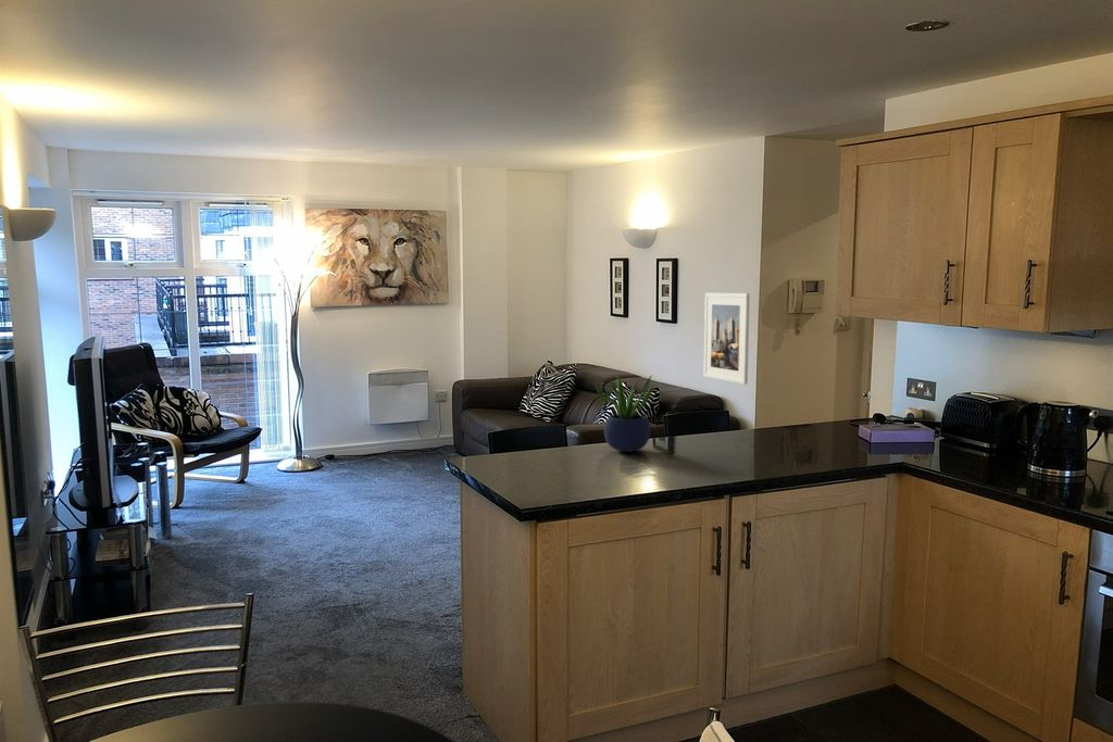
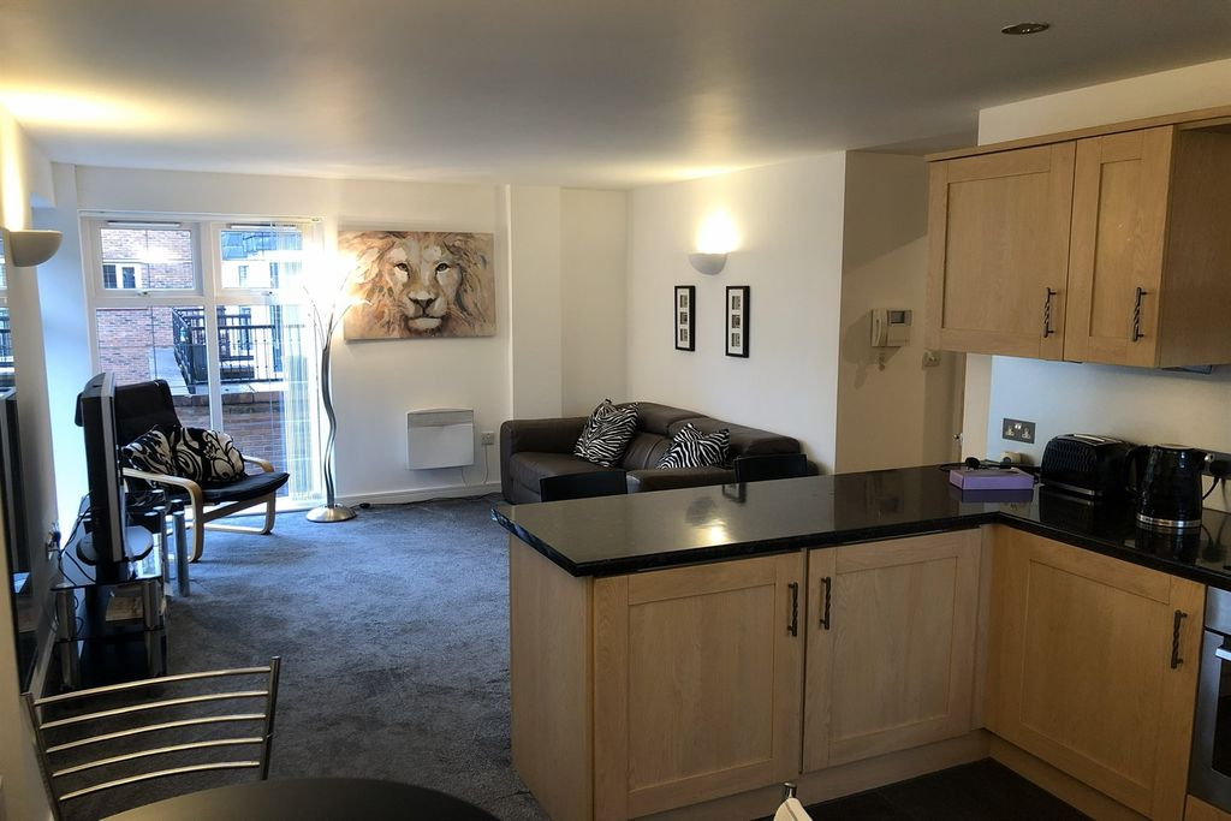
- potted plant [593,372,656,453]
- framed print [702,292,751,386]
